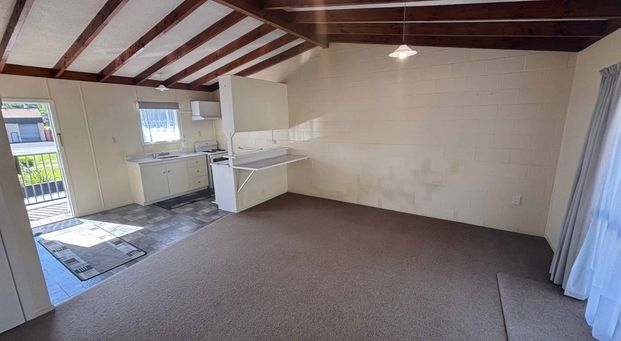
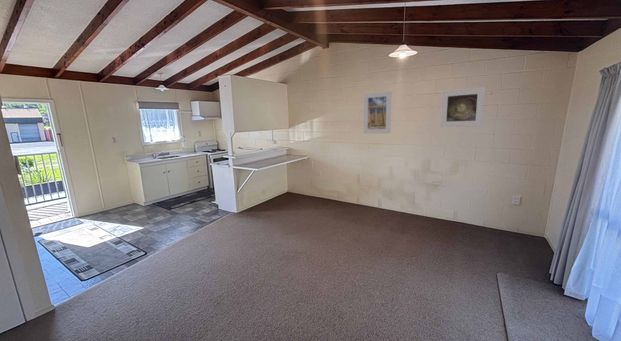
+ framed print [439,86,486,128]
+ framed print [363,90,392,135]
